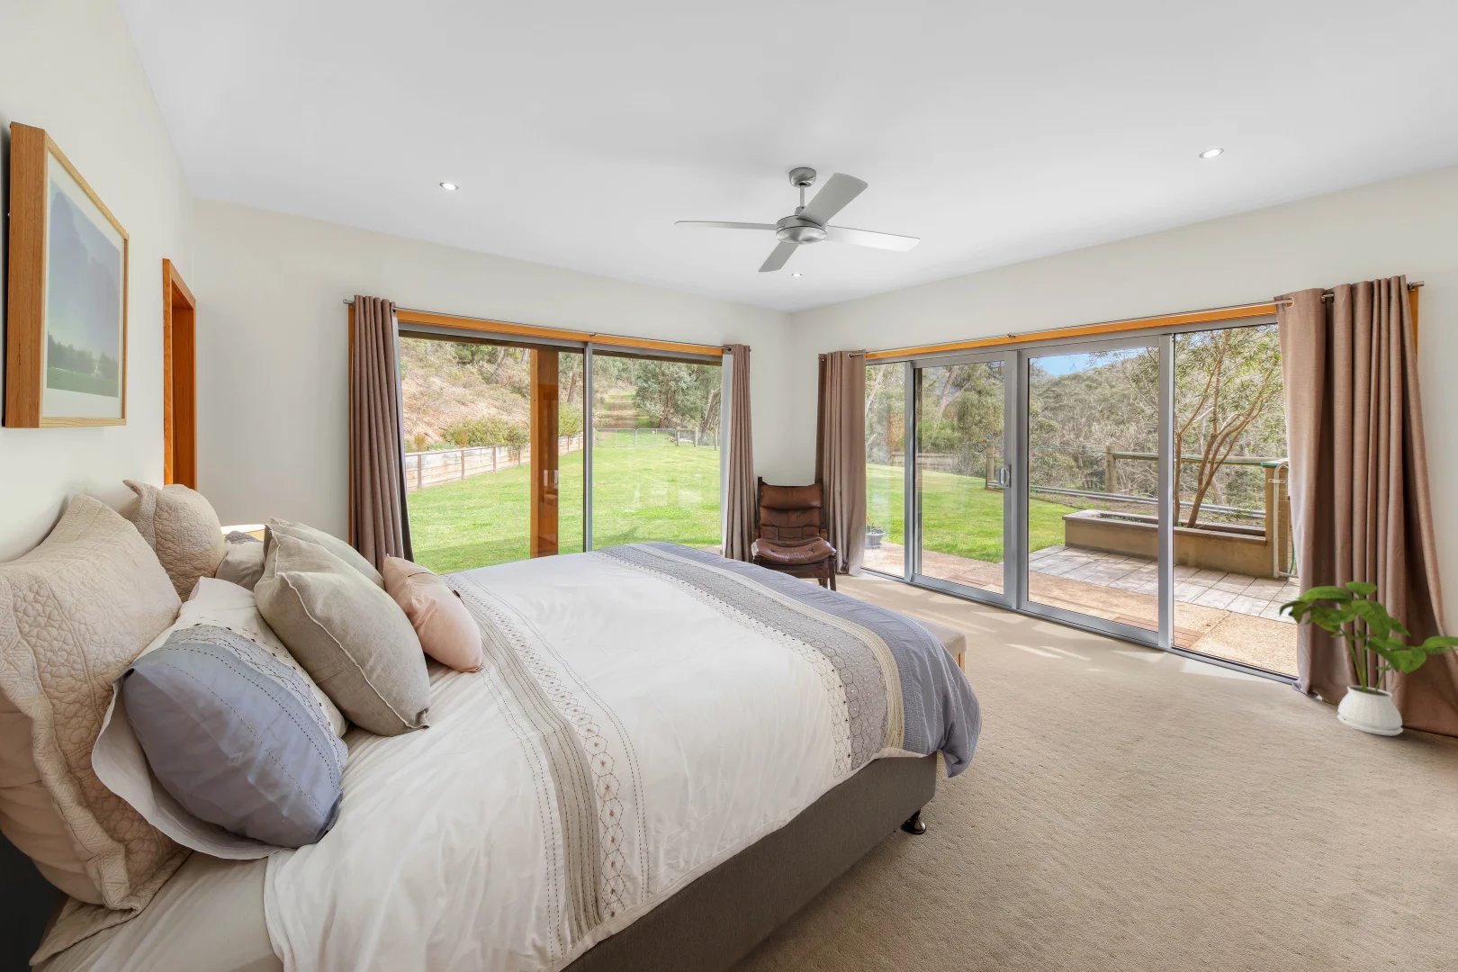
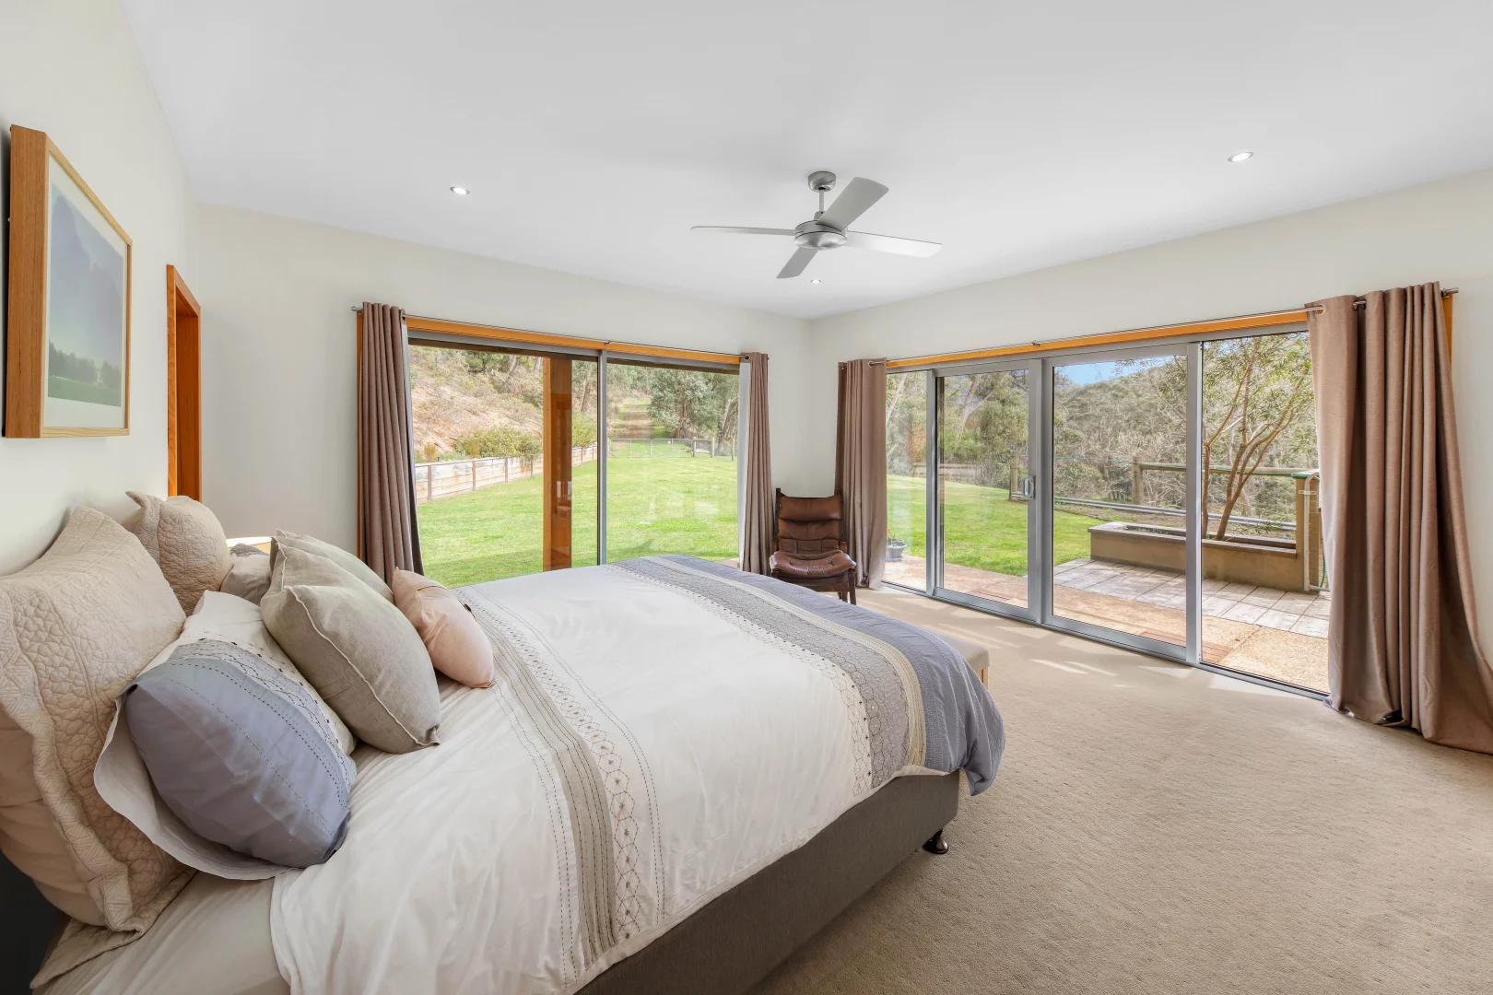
- house plant [1278,579,1458,737]
